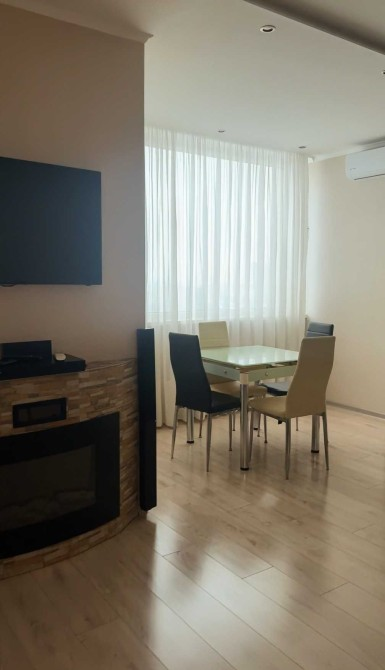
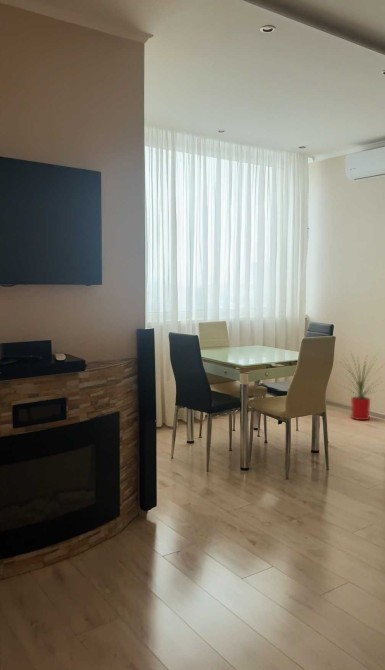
+ house plant [337,351,385,421]
